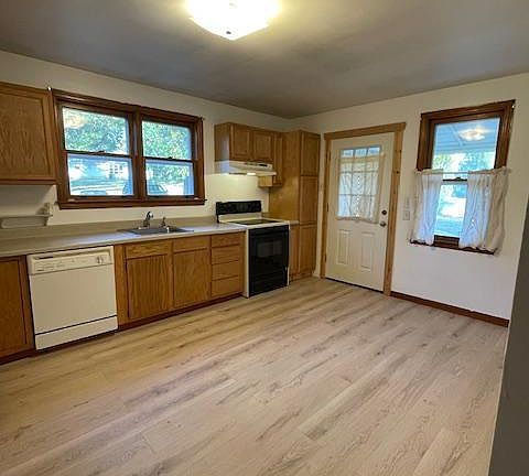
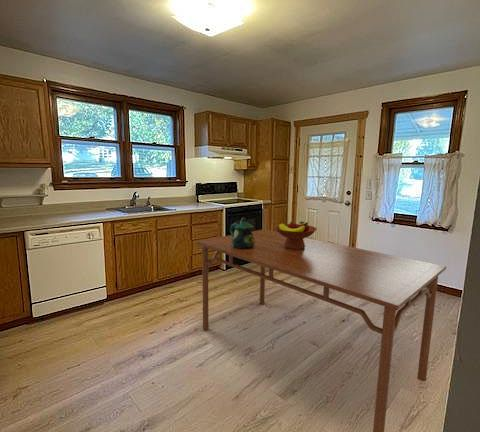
+ dining table [195,228,447,432]
+ ceramic pitcher [229,217,255,249]
+ fruit bowl [274,220,318,249]
